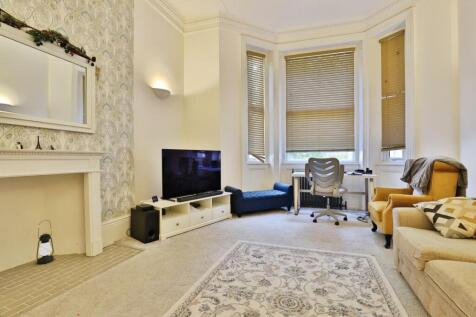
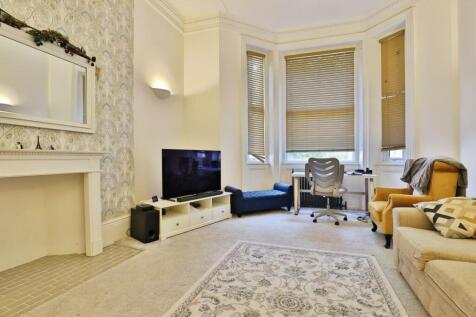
- lantern [36,219,55,265]
